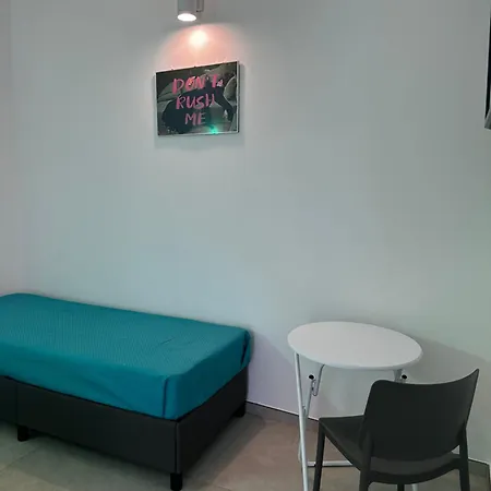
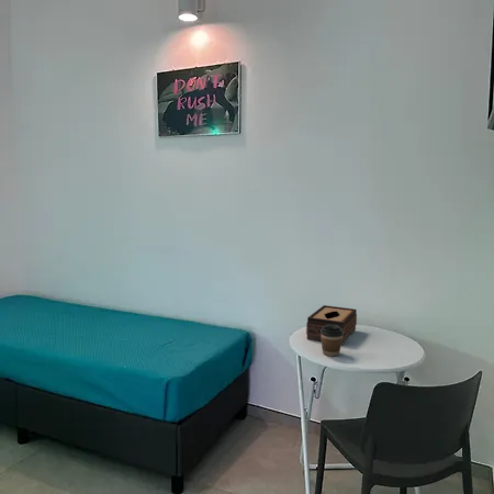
+ coffee cup [321,325,344,357]
+ tissue box [305,304,358,346]
